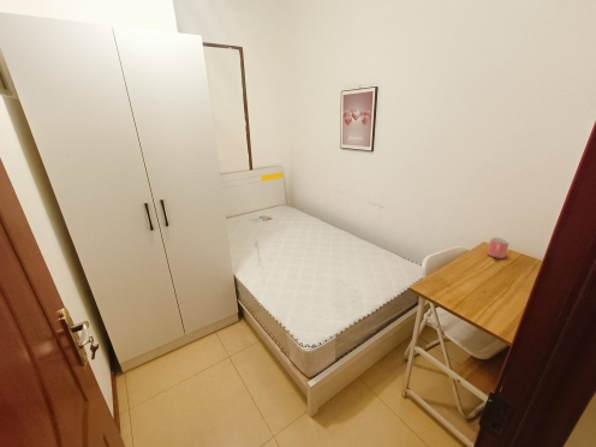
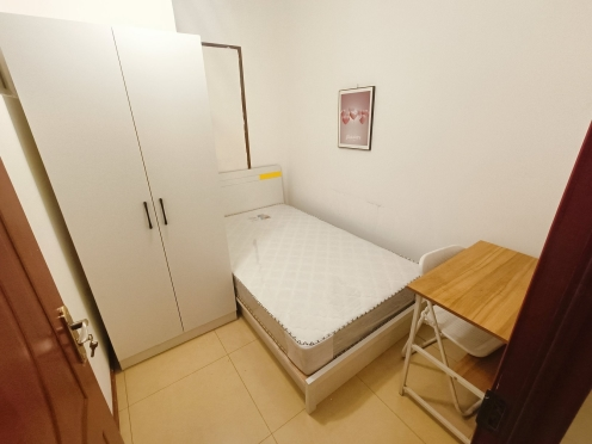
- mug [487,236,511,260]
